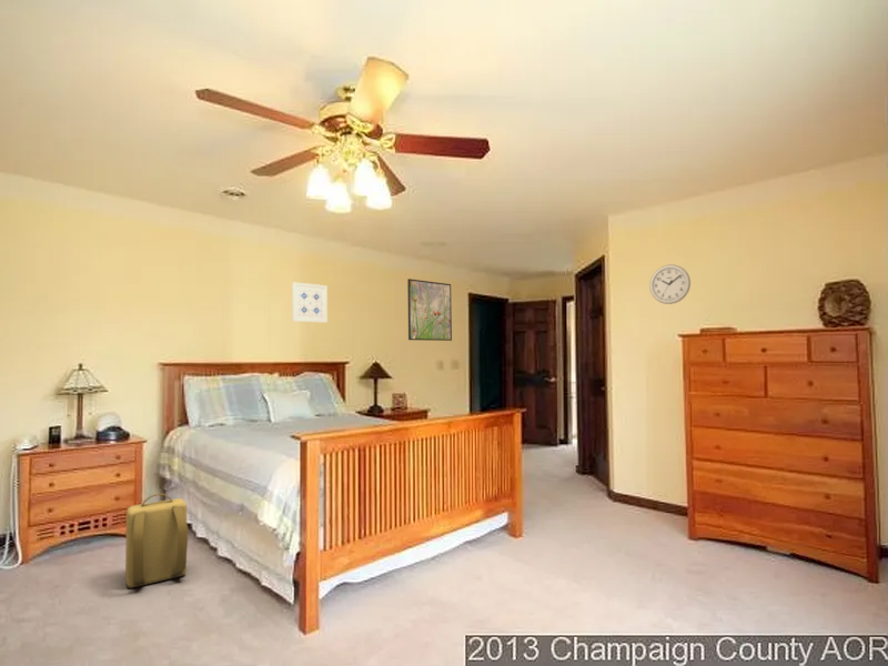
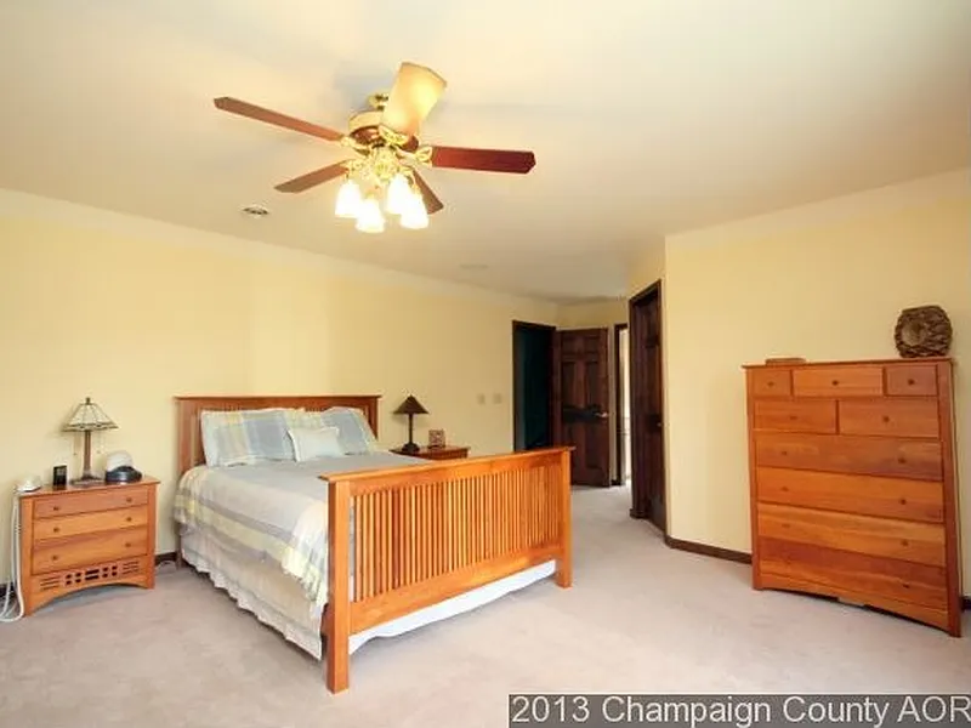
- wall clock [648,263,692,305]
- backpack [124,493,189,589]
- wall art [291,281,329,324]
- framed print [406,278,453,342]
